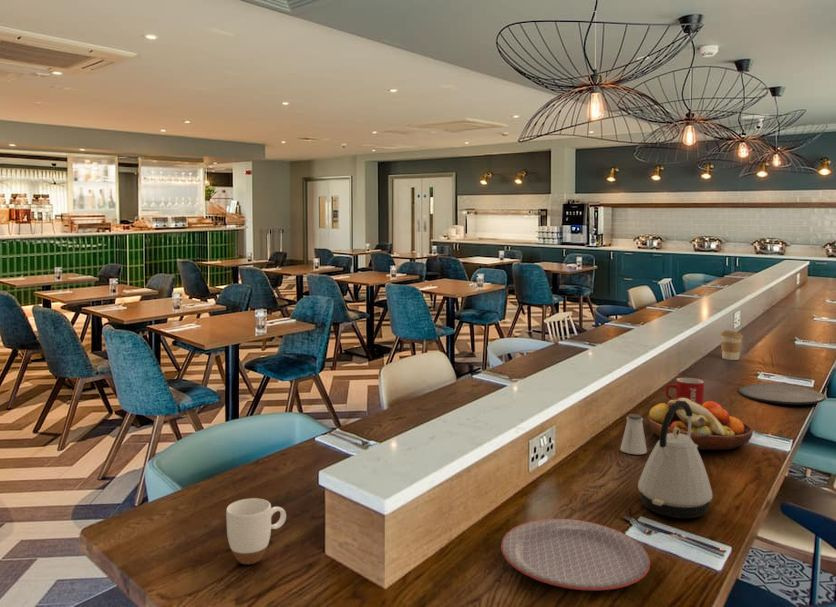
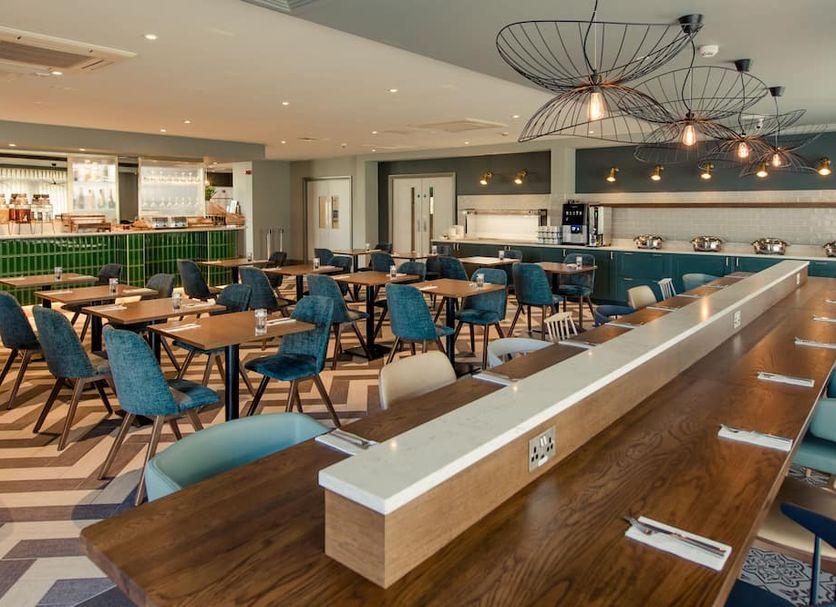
- plate [500,518,651,591]
- saltshaker [619,413,648,455]
- mug [225,497,287,565]
- coffee cup [720,329,744,361]
- kettle [637,401,713,519]
- fruit bowl [647,398,754,451]
- plate [737,383,826,406]
- mug [664,377,705,406]
